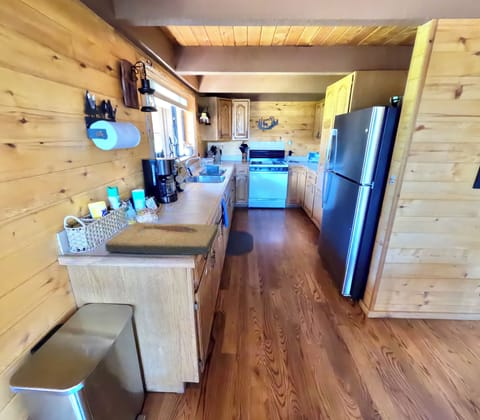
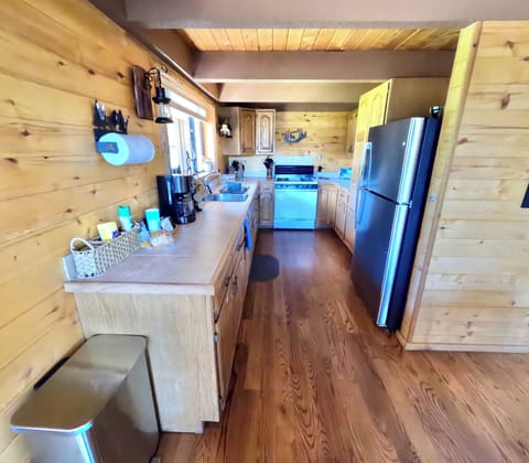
- fish fossil [104,222,219,256]
